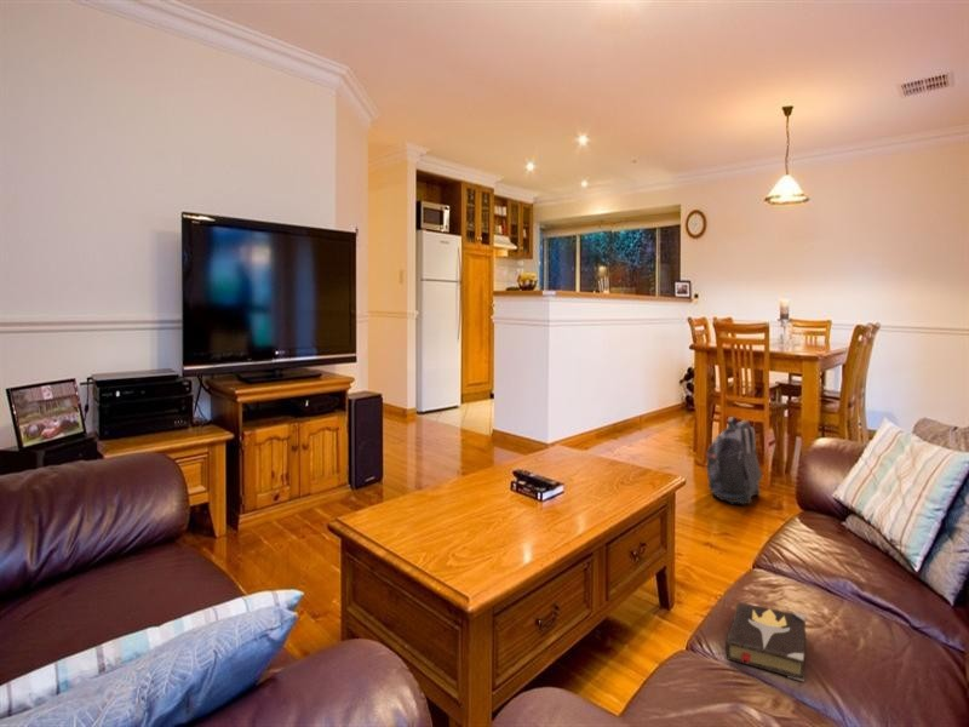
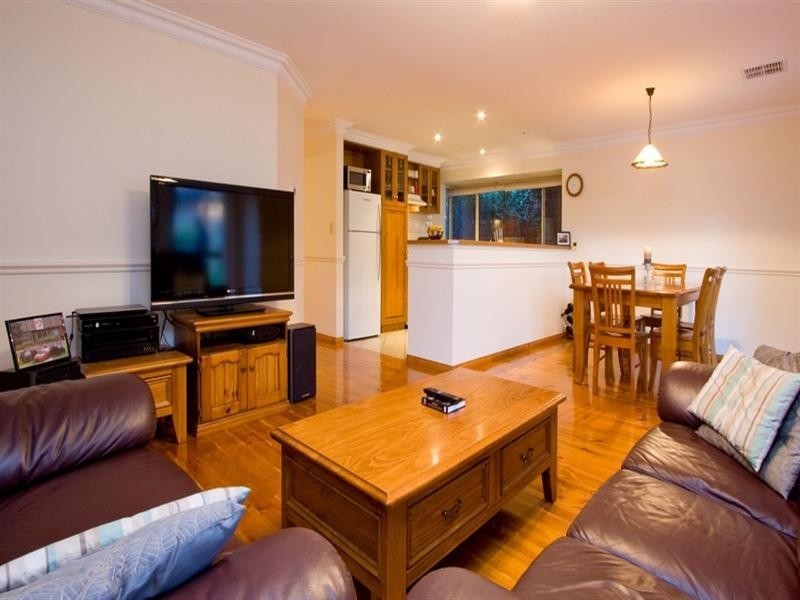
- hardback book [724,601,807,683]
- backpack [705,416,764,506]
